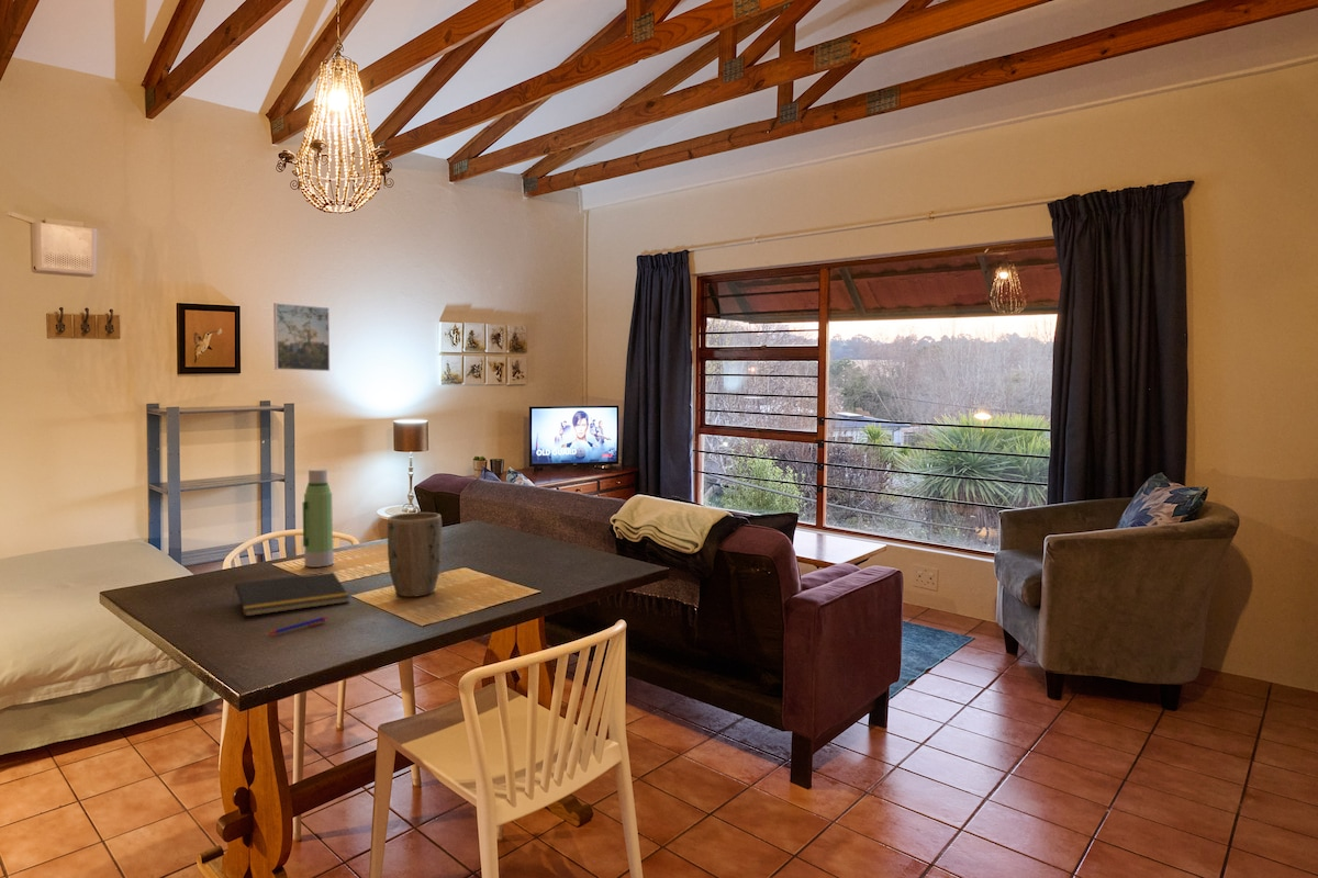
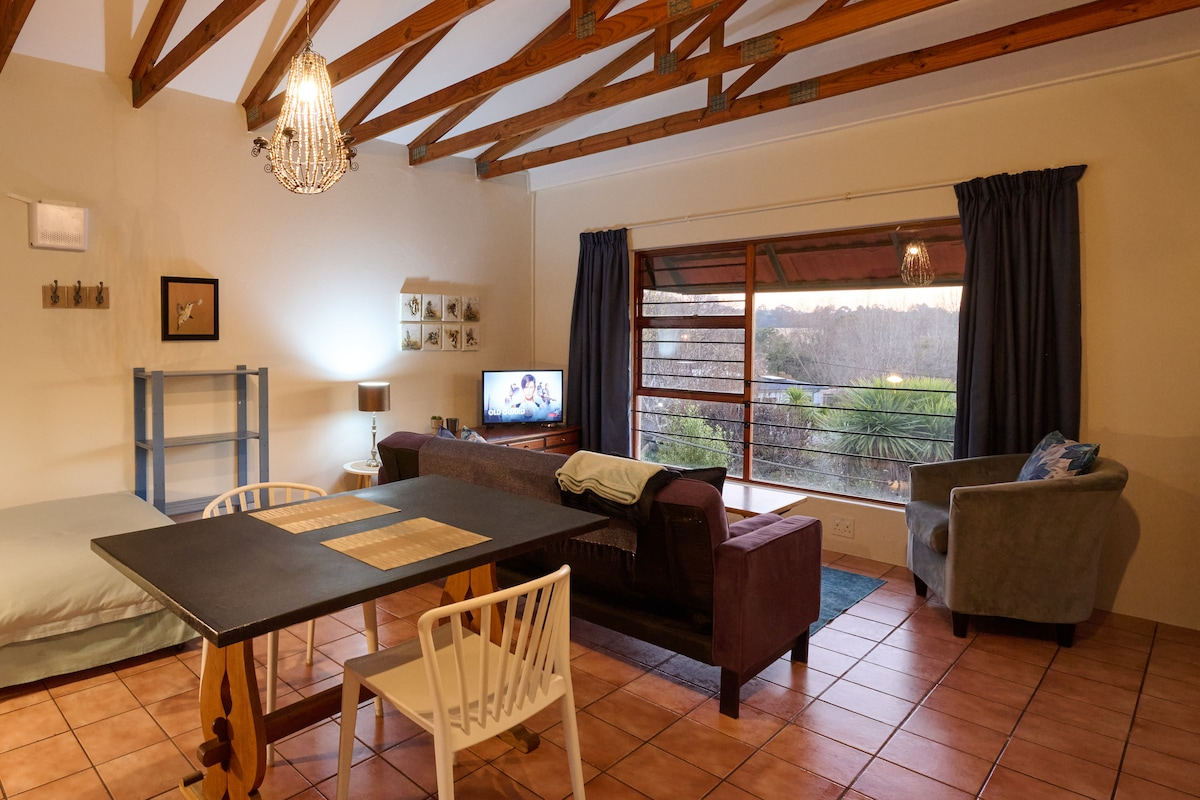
- water bottle [302,468,335,569]
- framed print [272,302,331,372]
- plant pot [387,511,444,598]
- pen [266,616,330,635]
- notepad [232,571,350,618]
